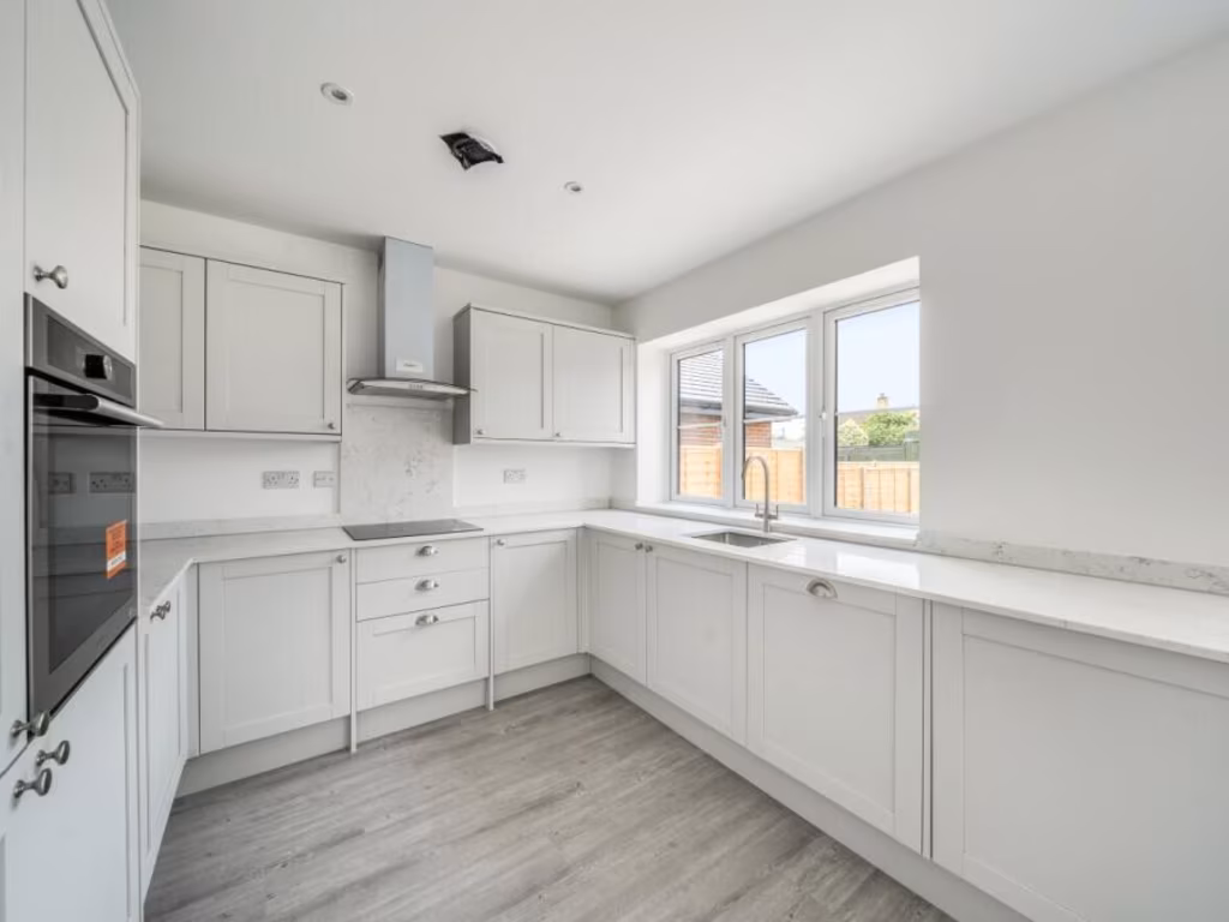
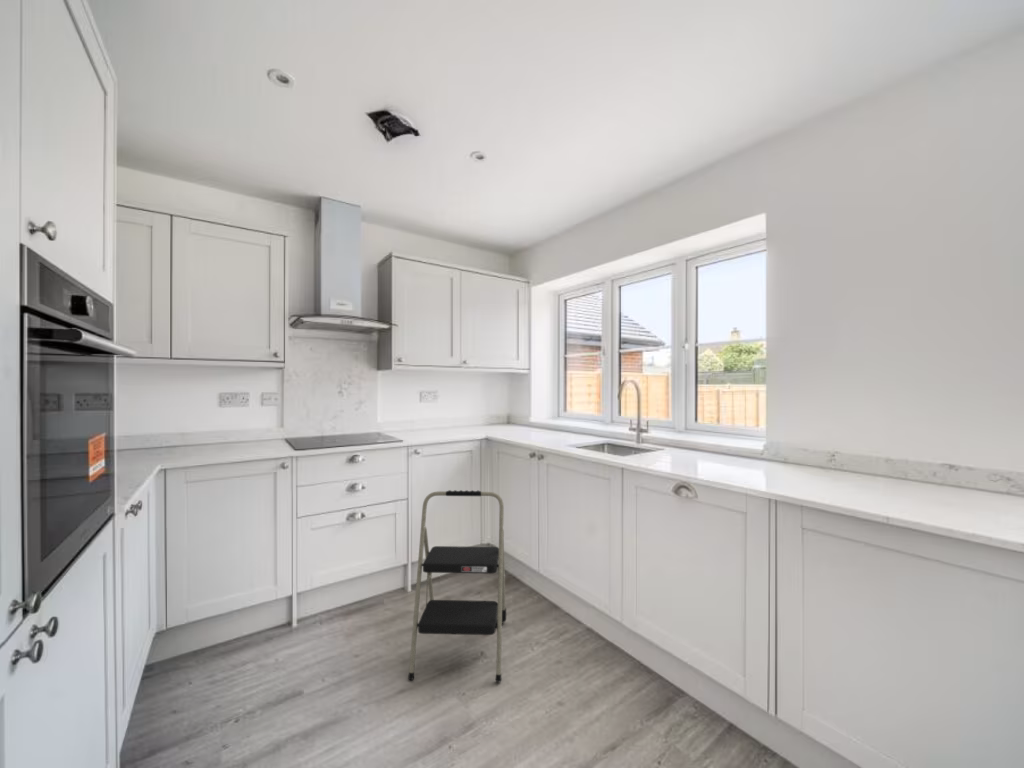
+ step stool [407,489,507,683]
